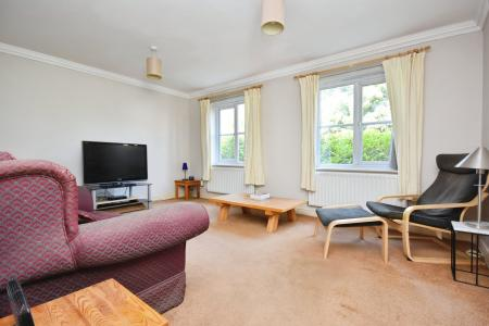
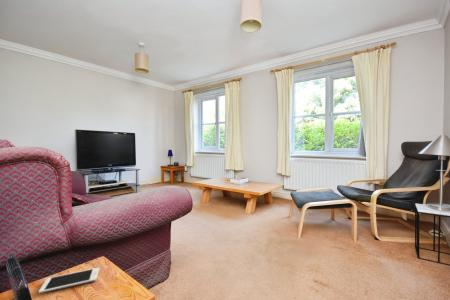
+ cell phone [38,267,100,294]
